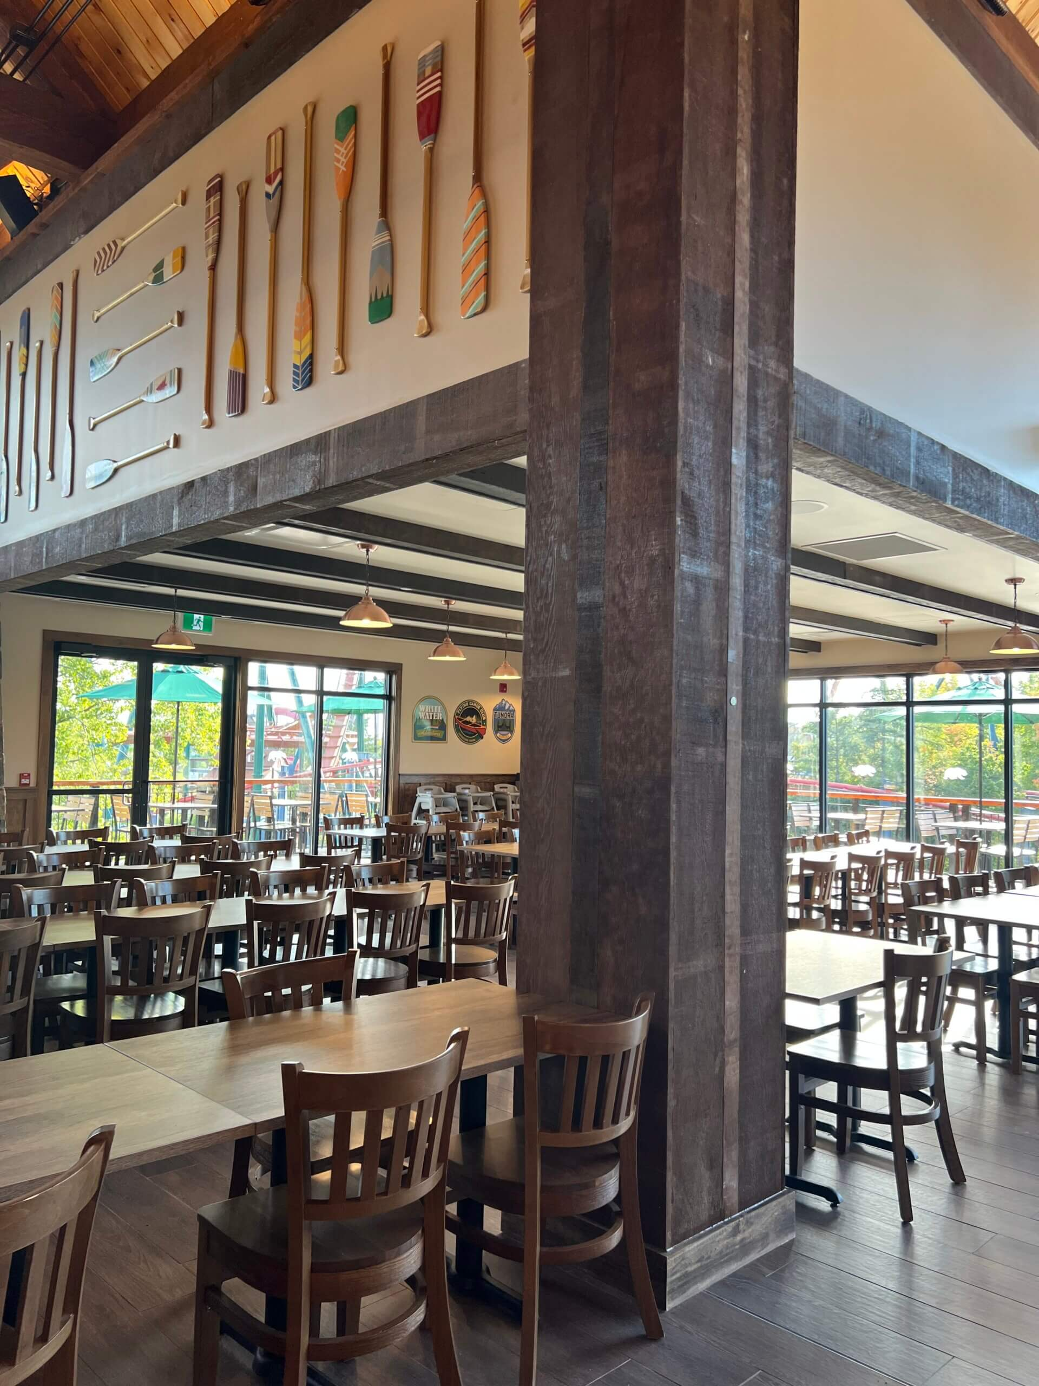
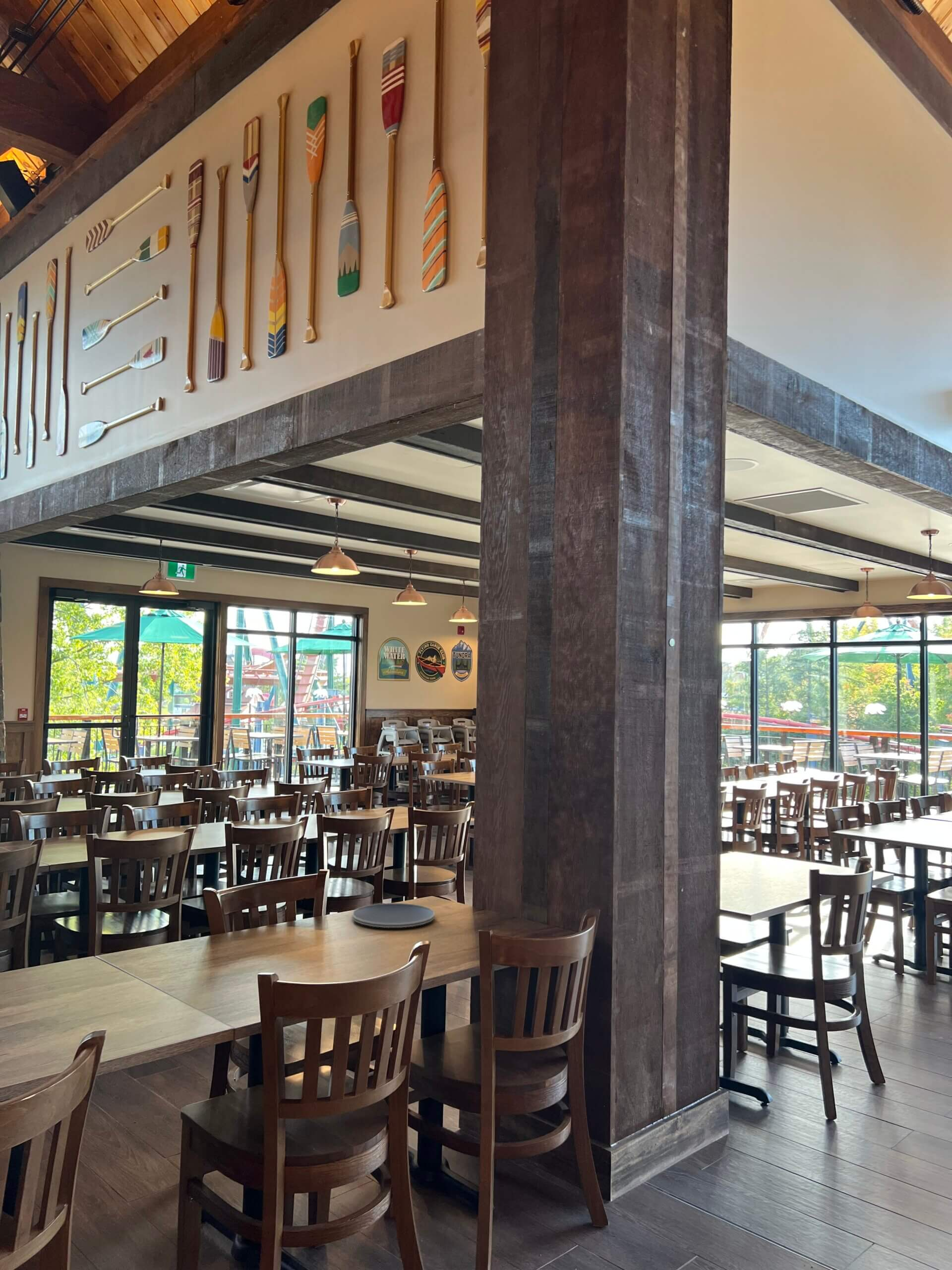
+ plate [351,902,435,928]
